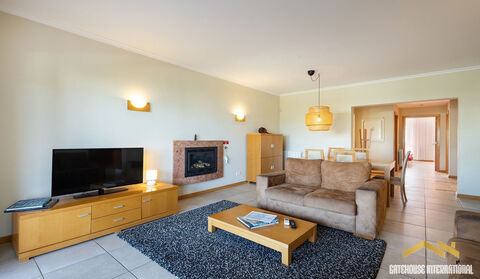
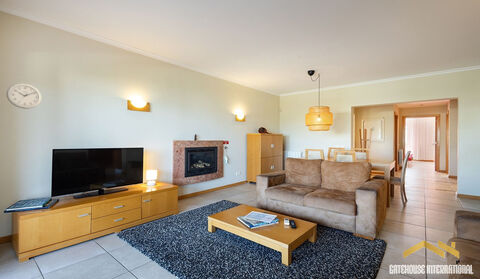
+ wall clock [6,82,42,109]
